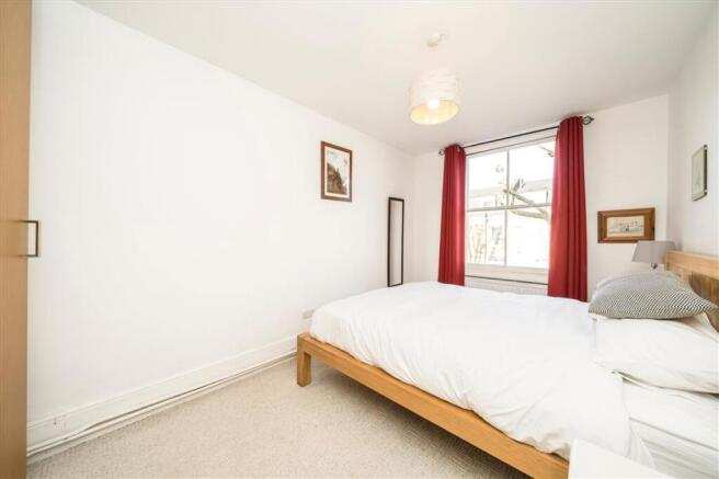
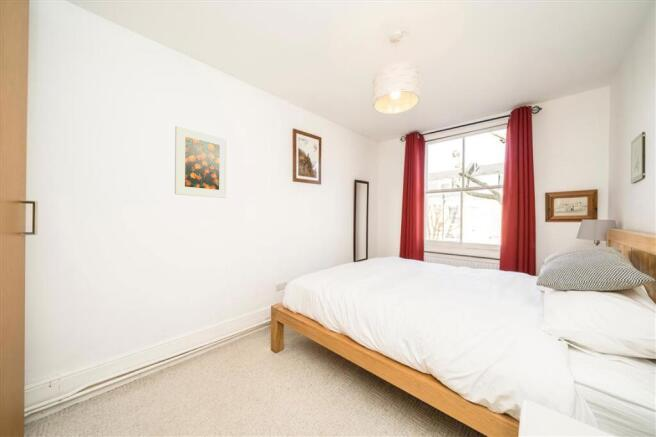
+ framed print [174,125,228,199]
